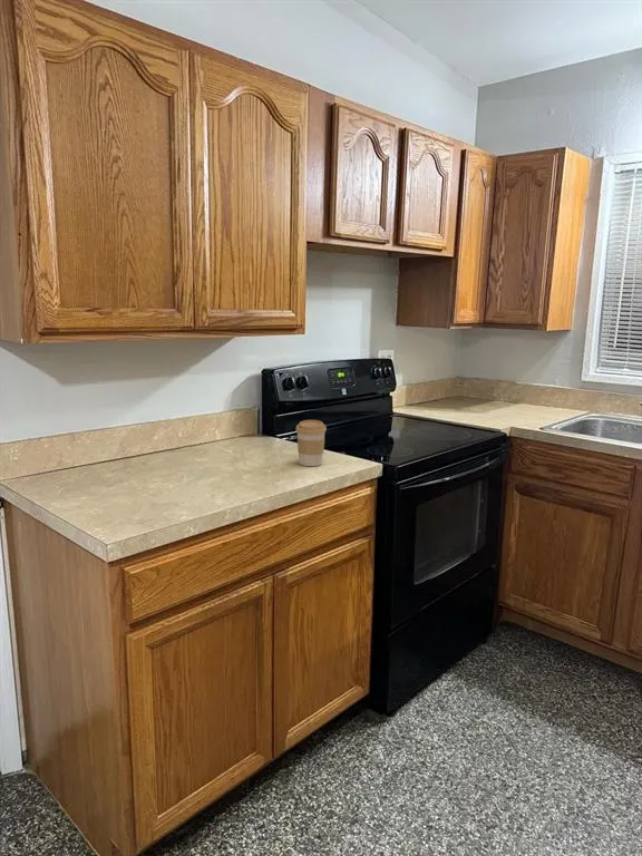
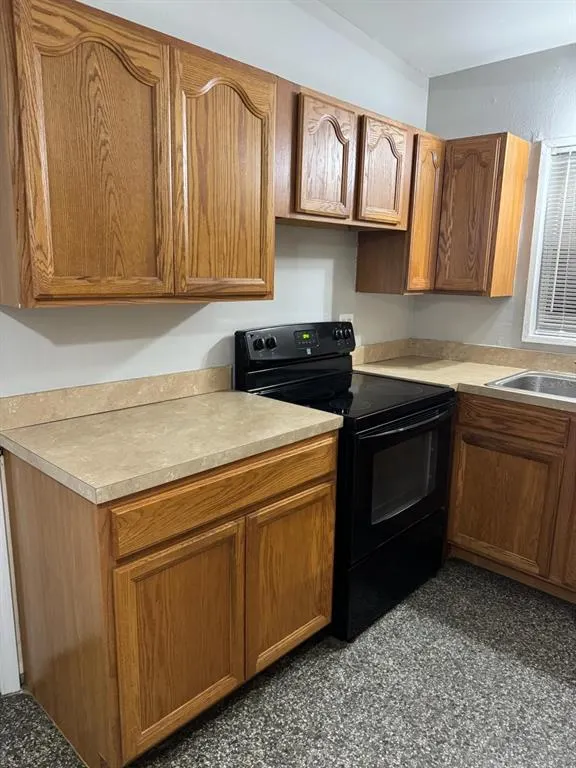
- coffee cup [294,419,328,467]
